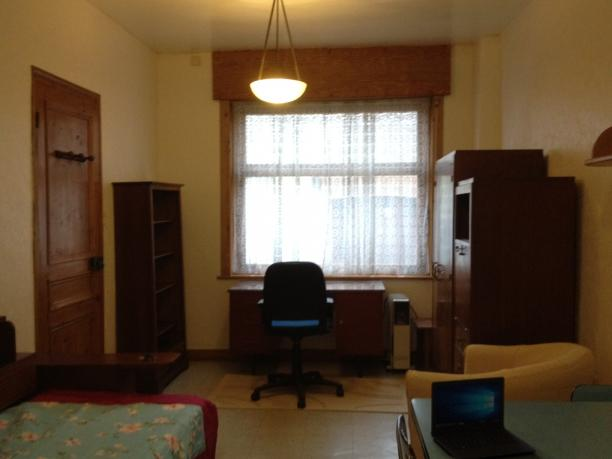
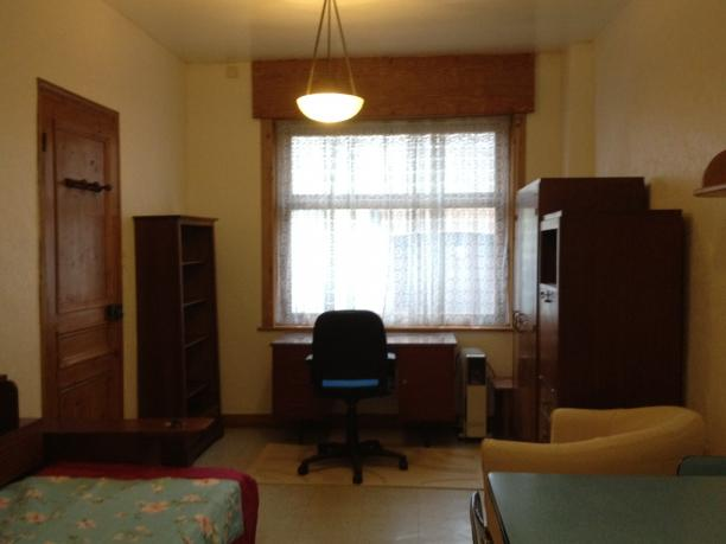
- laptop [429,375,537,459]
